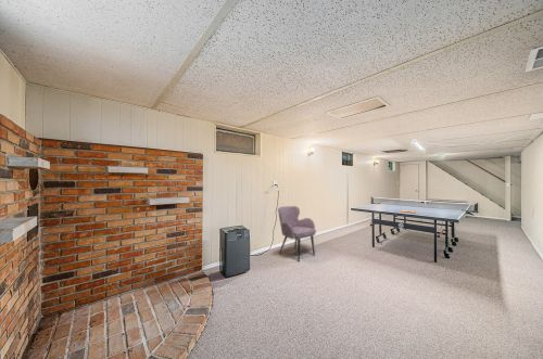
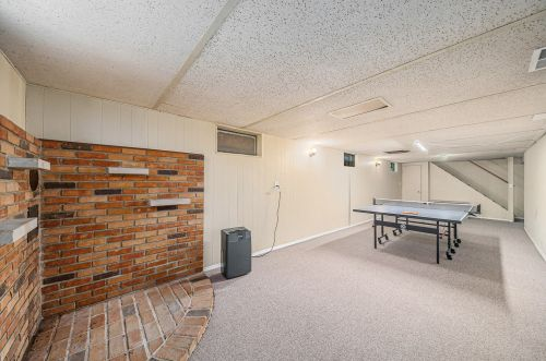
- armchair [277,205,317,262]
